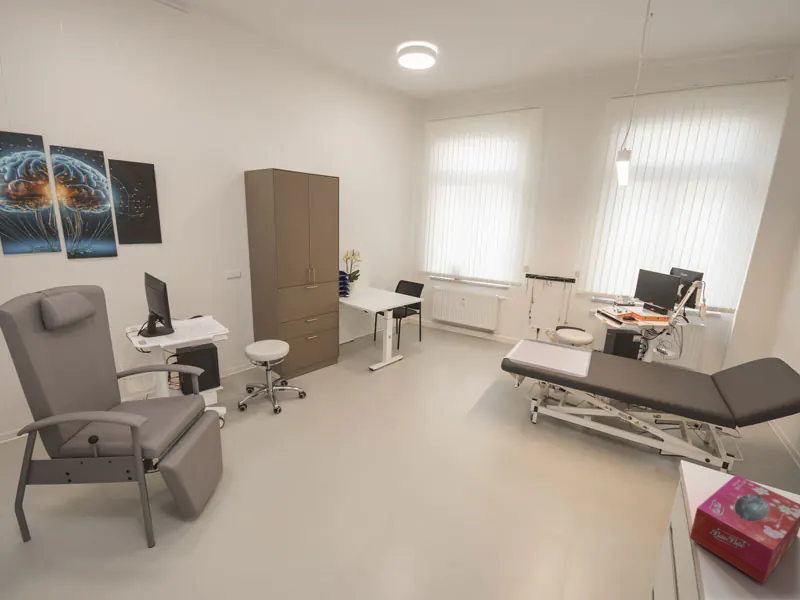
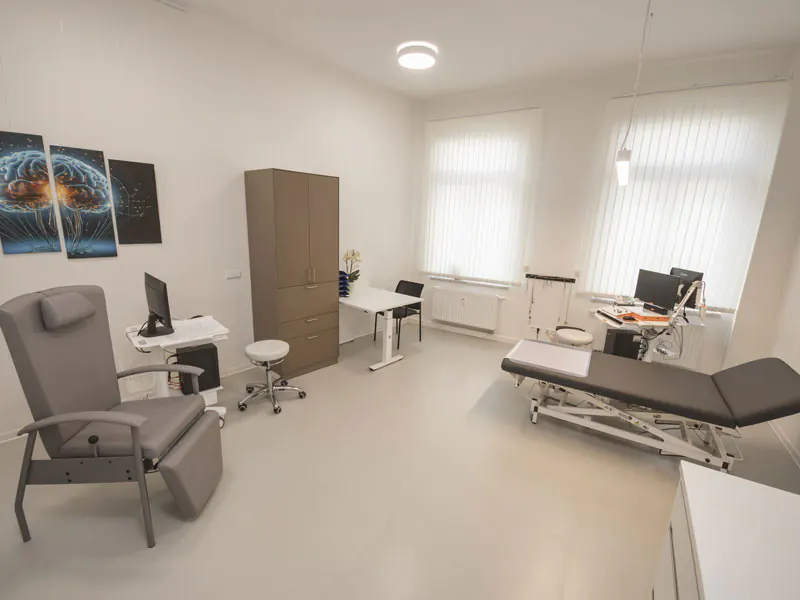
- tissue box [689,474,800,585]
